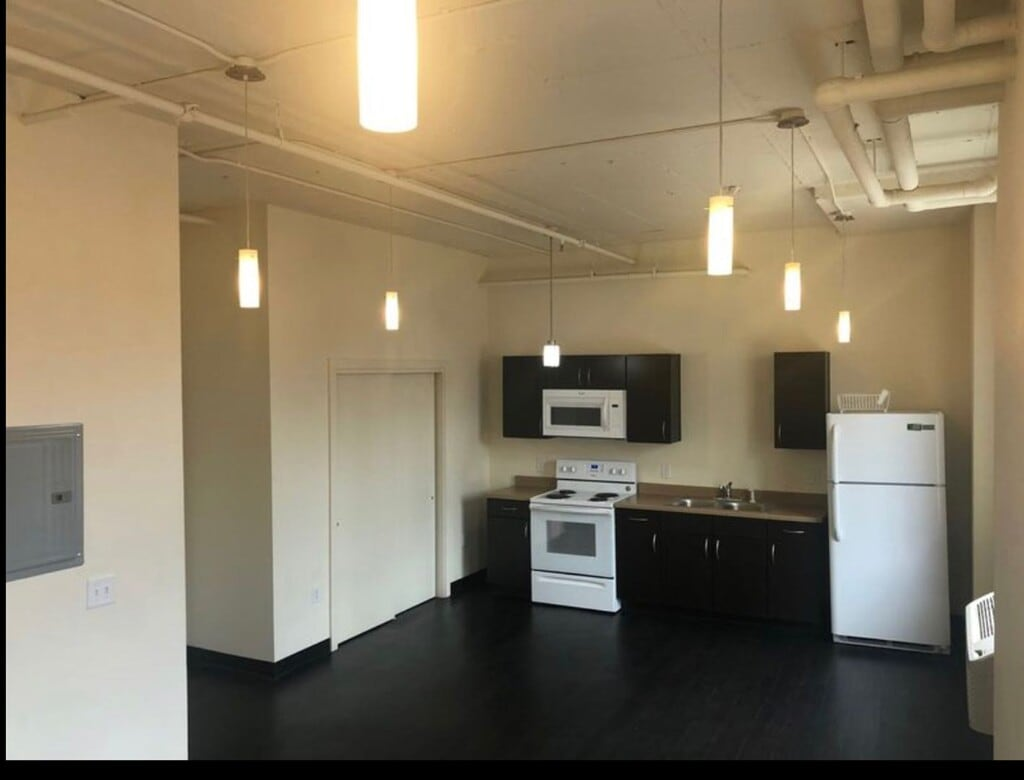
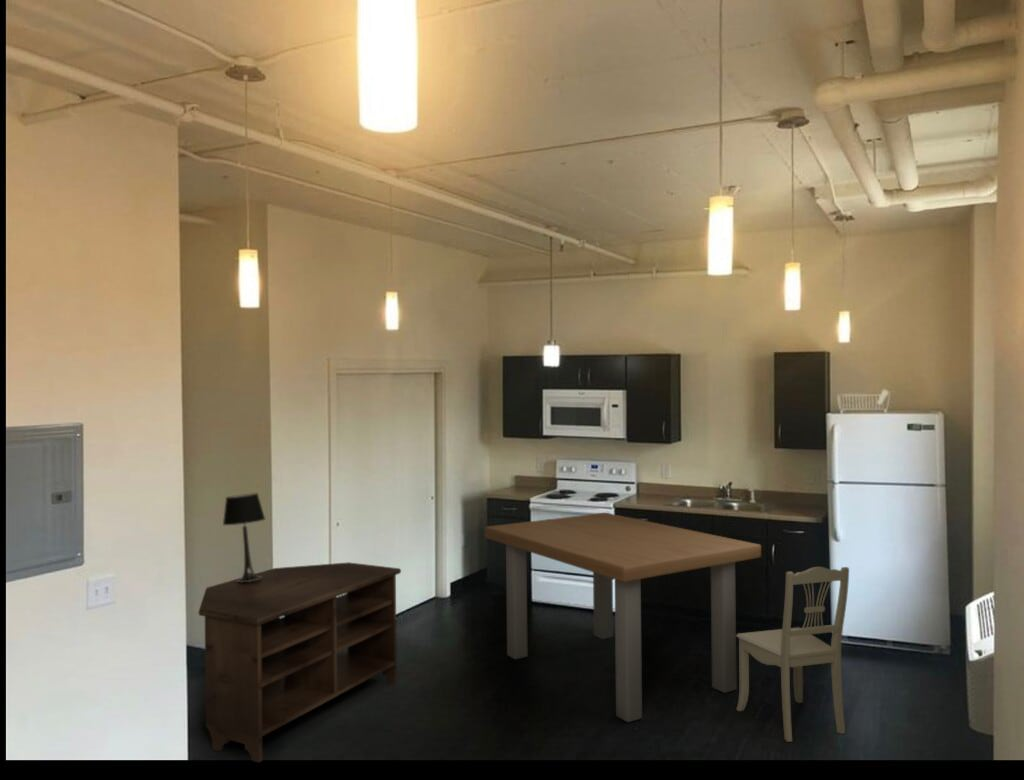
+ table lamp [222,492,266,583]
+ dining table [484,512,762,723]
+ tv stand [197,561,402,763]
+ dining chair [736,566,850,743]
